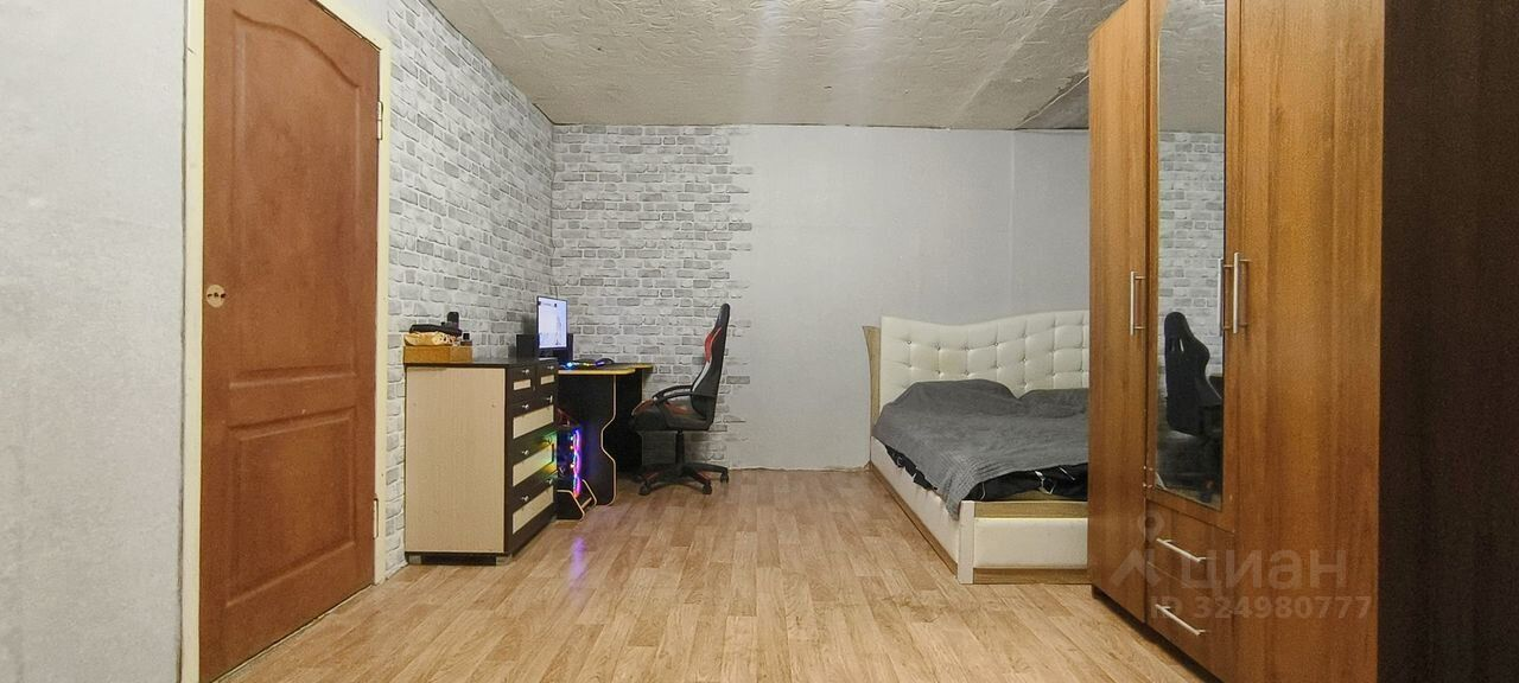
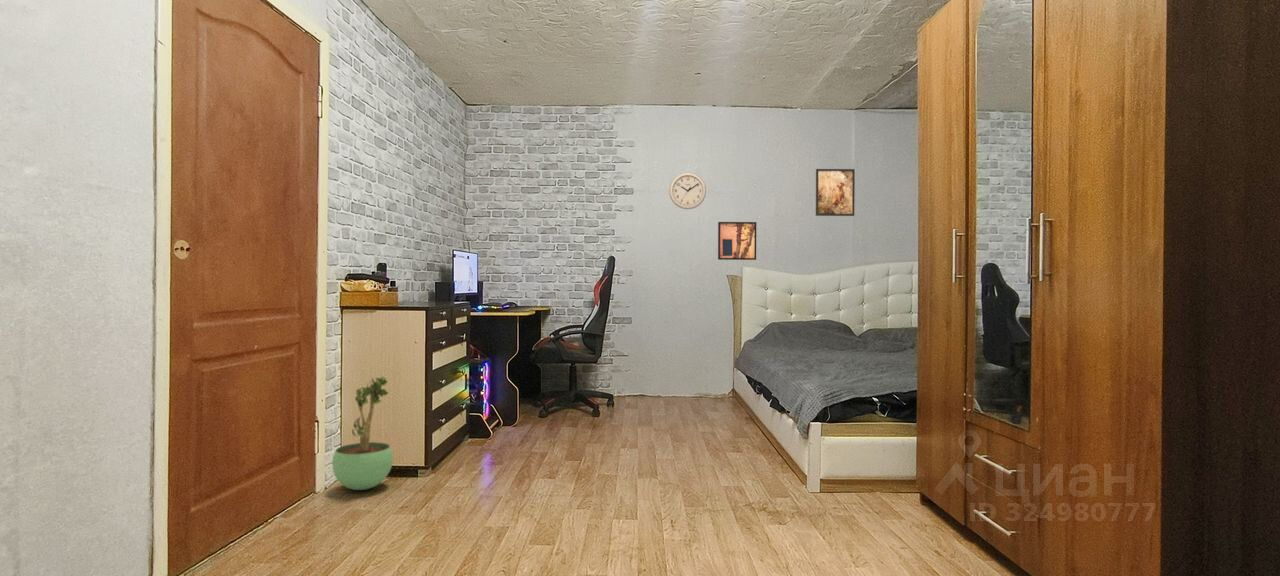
+ wall clock [668,171,707,210]
+ potted plant [331,376,394,491]
+ wall art [717,221,757,261]
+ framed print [815,168,856,217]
